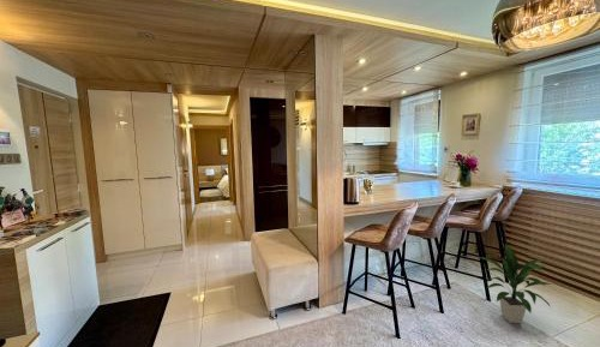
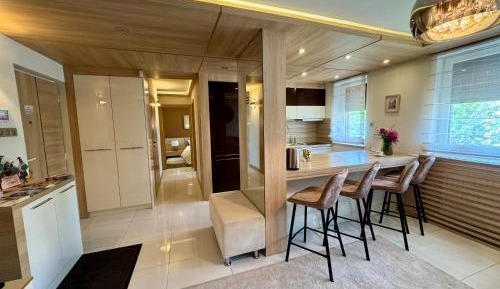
- indoor plant [479,243,553,324]
